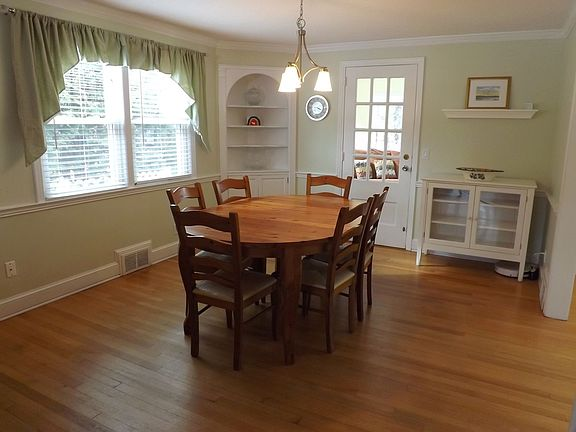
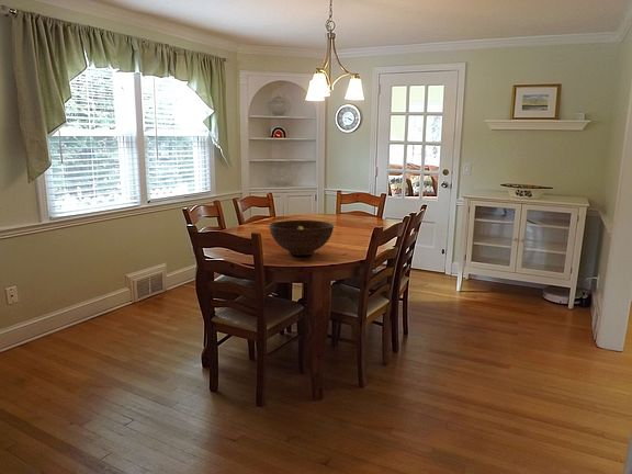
+ fruit bowl [268,219,335,257]
